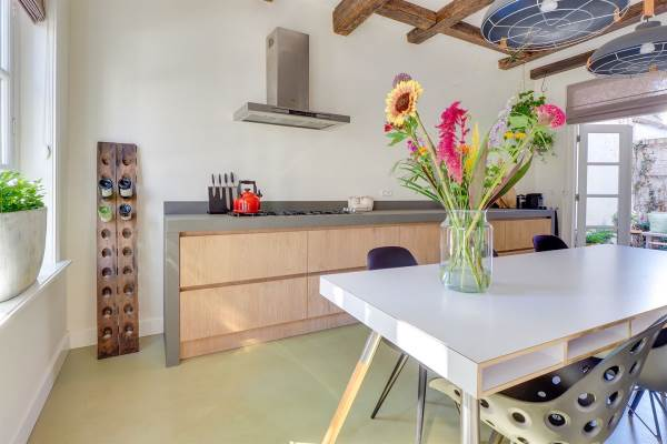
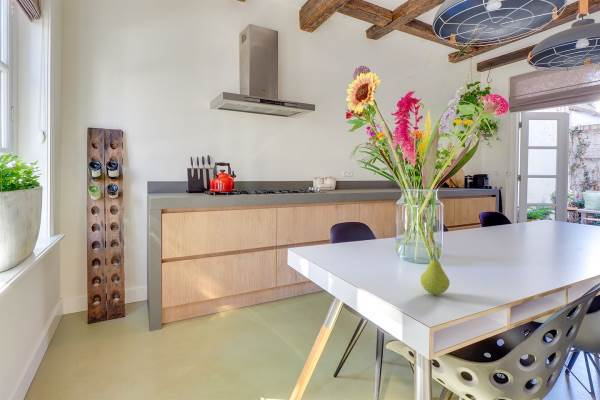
+ fruit [419,253,451,295]
